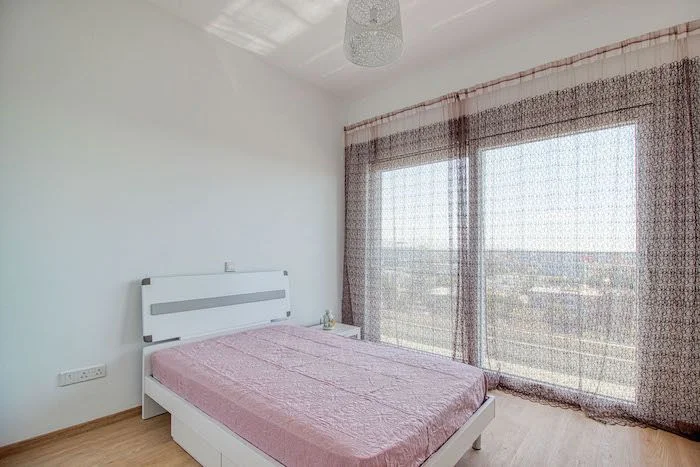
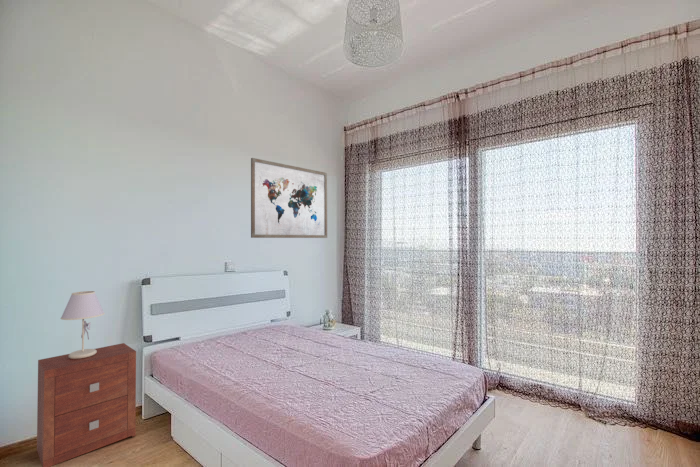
+ table lamp [60,290,106,359]
+ wall art [250,157,328,239]
+ nightstand [36,342,137,467]
